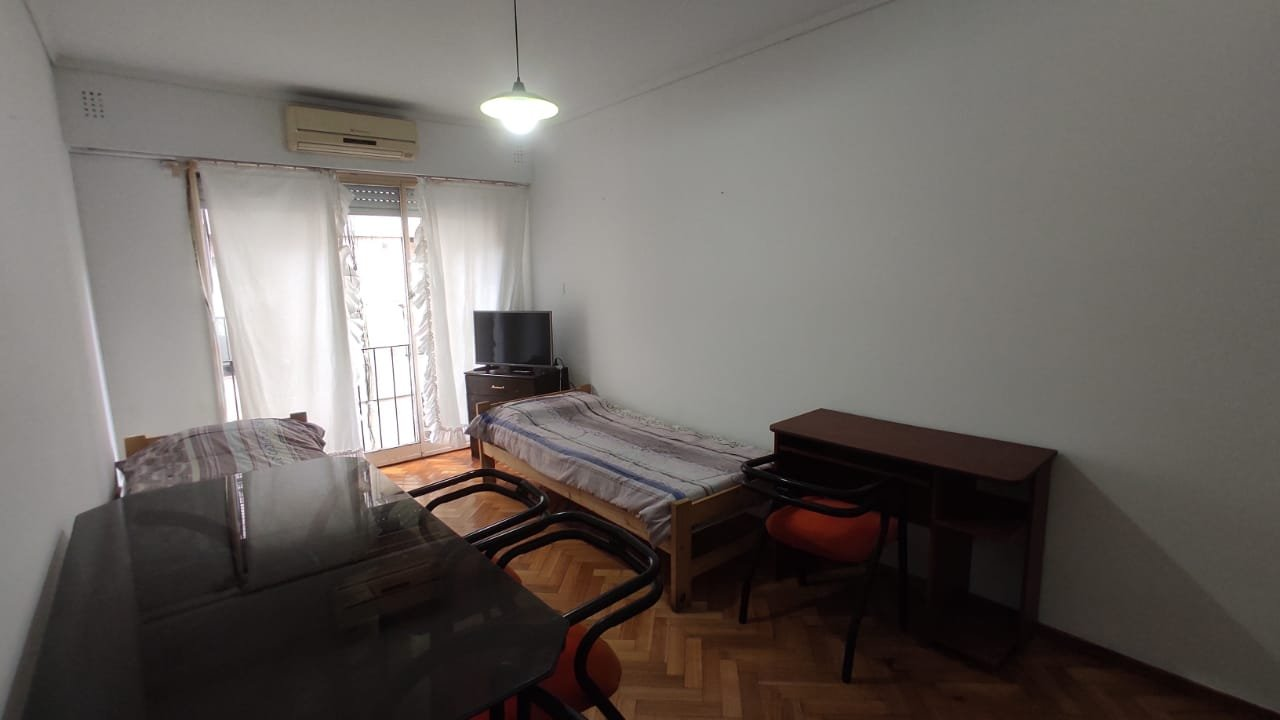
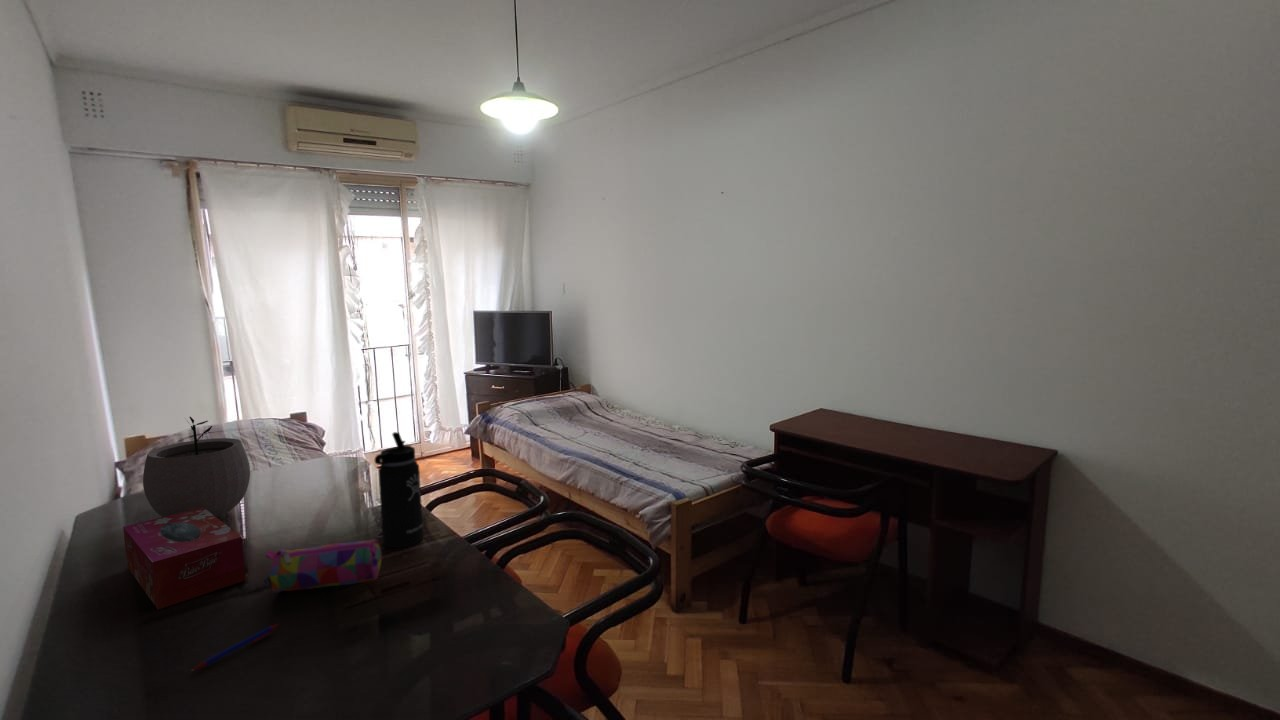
+ pen [190,623,279,672]
+ thermos bottle [374,431,424,549]
+ pencil case [263,538,383,594]
+ tissue box [122,507,247,611]
+ plant pot [142,416,251,518]
